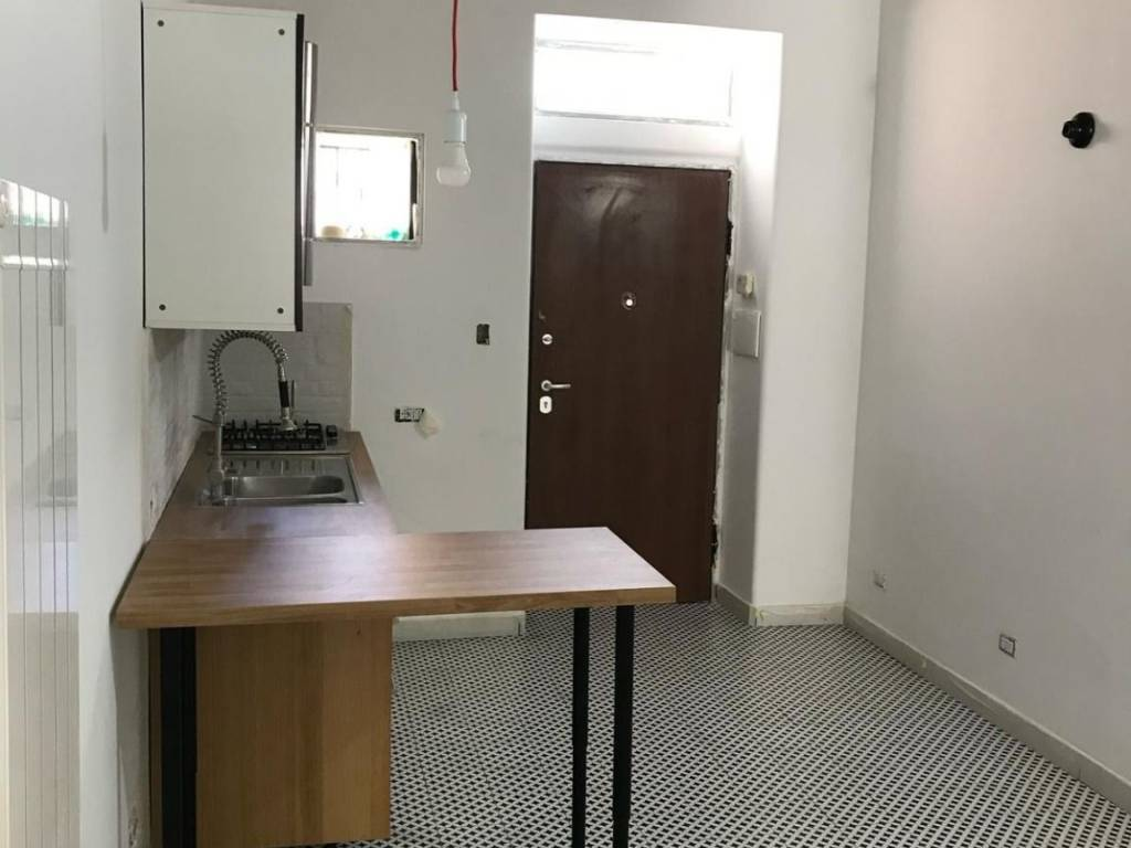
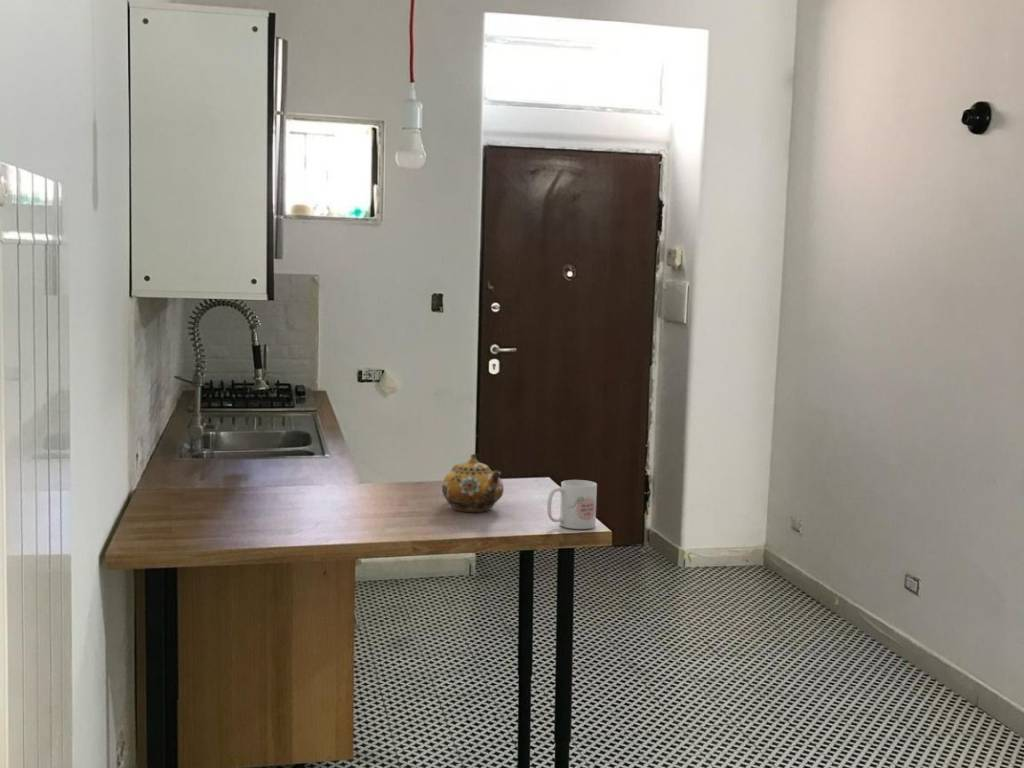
+ mug [546,479,598,530]
+ teapot [441,453,505,513]
